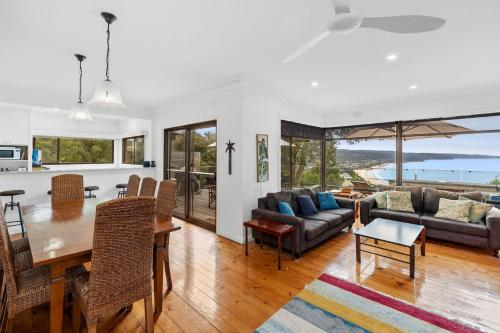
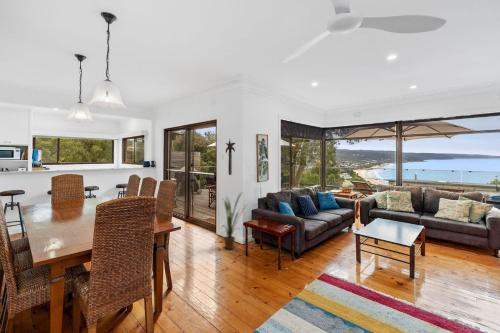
+ house plant [220,191,247,250]
